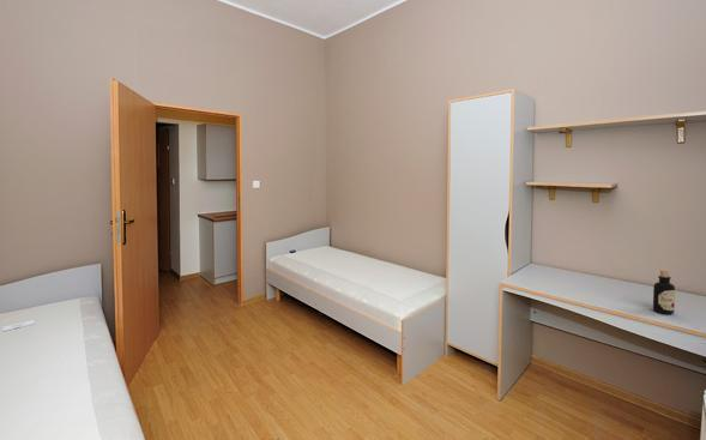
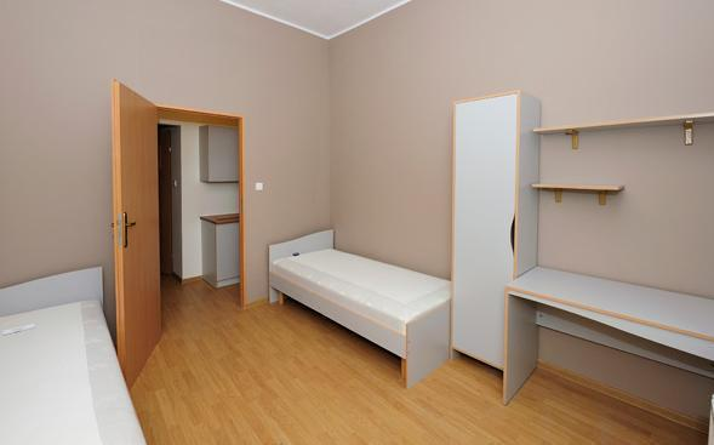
- bottle [652,269,676,315]
